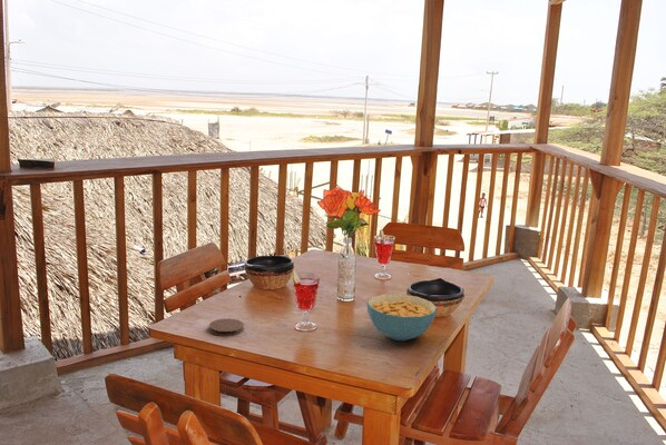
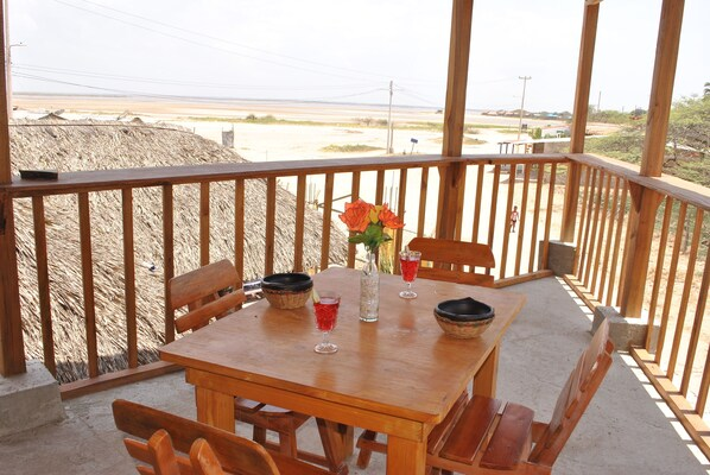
- coaster [208,317,245,337]
- cereal bowl [366,293,438,342]
